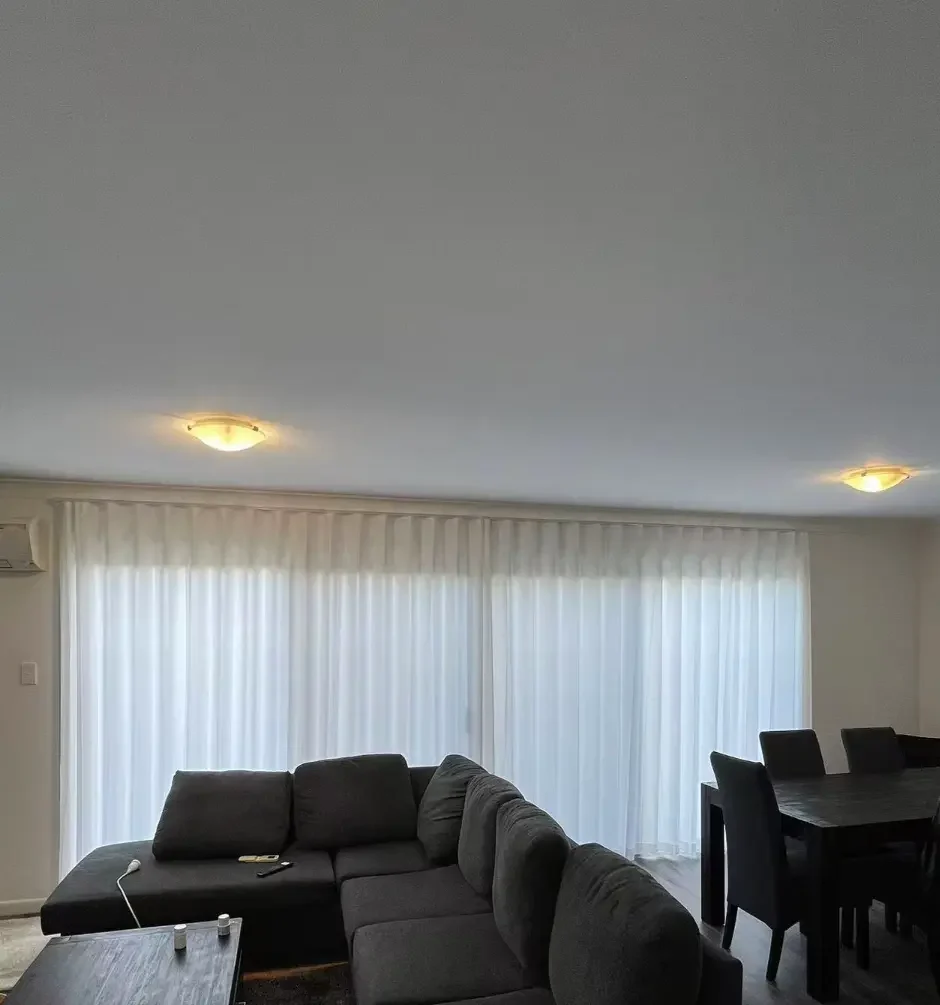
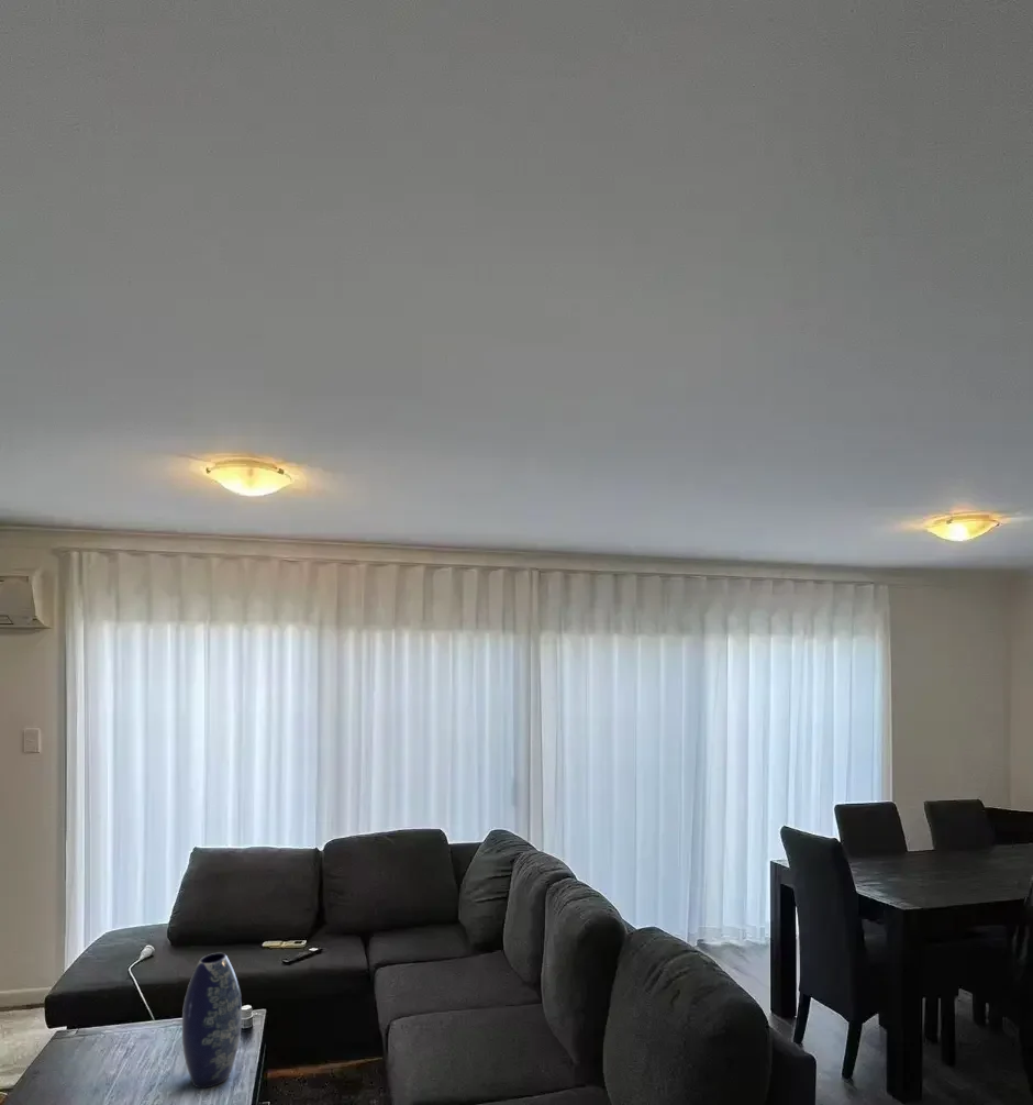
+ vase [181,952,243,1090]
